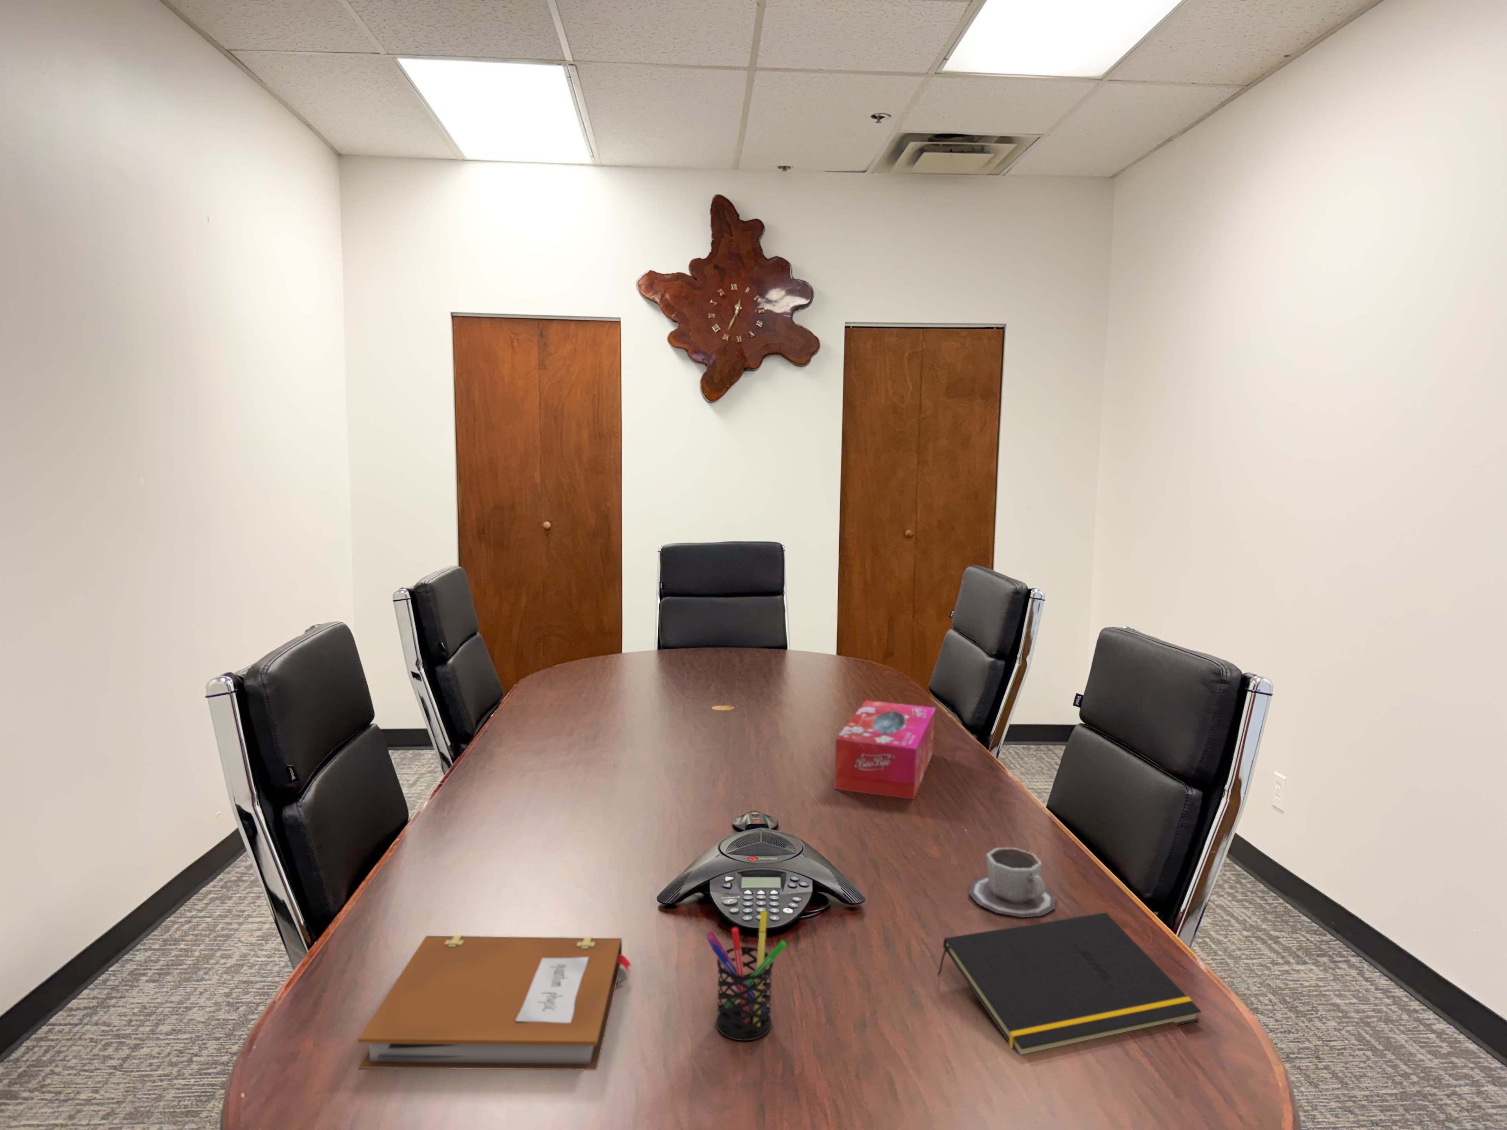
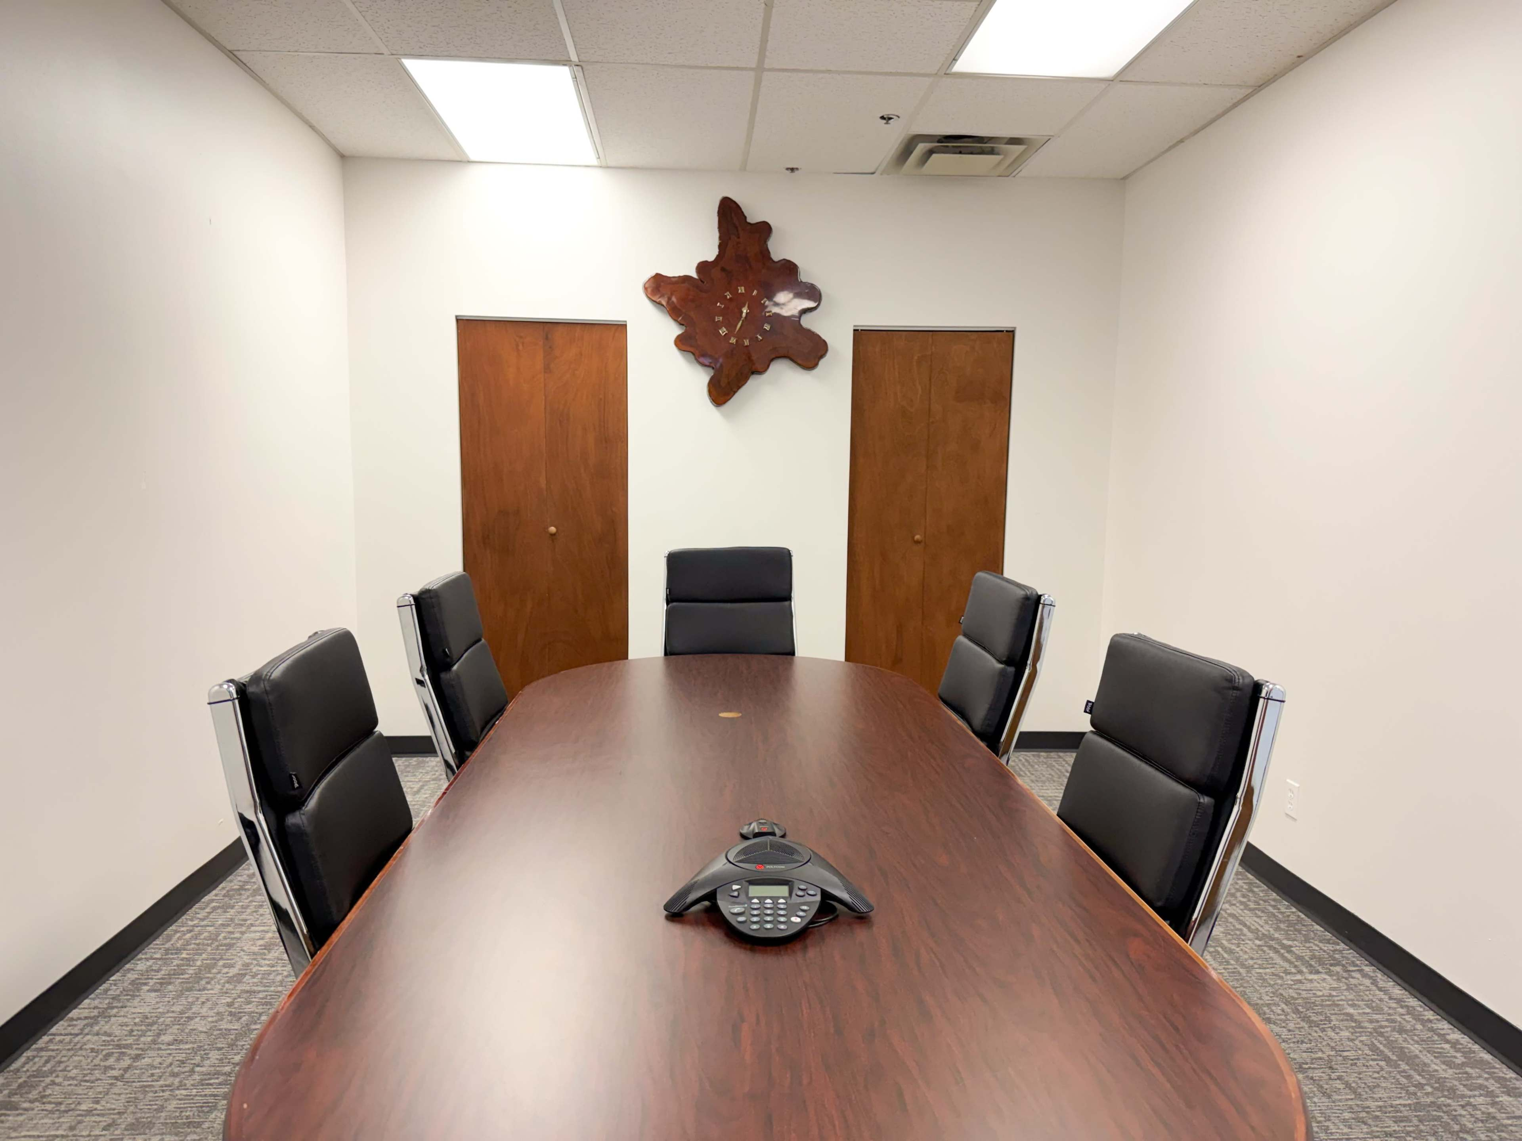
- pen holder [706,910,787,1041]
- notepad [937,912,1202,1055]
- tissue box [833,700,936,800]
- notebook [357,934,631,1071]
- cup [968,848,1056,918]
